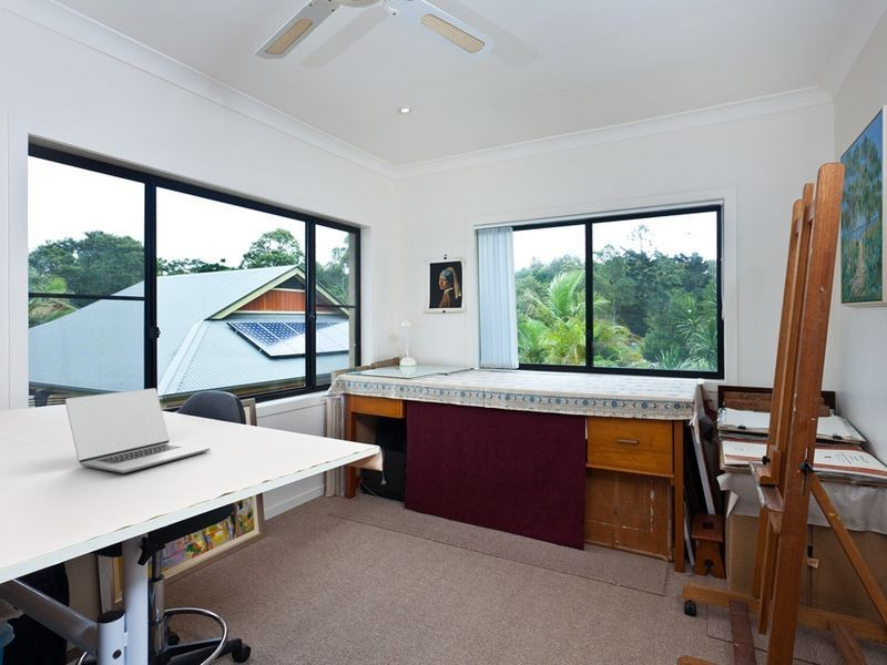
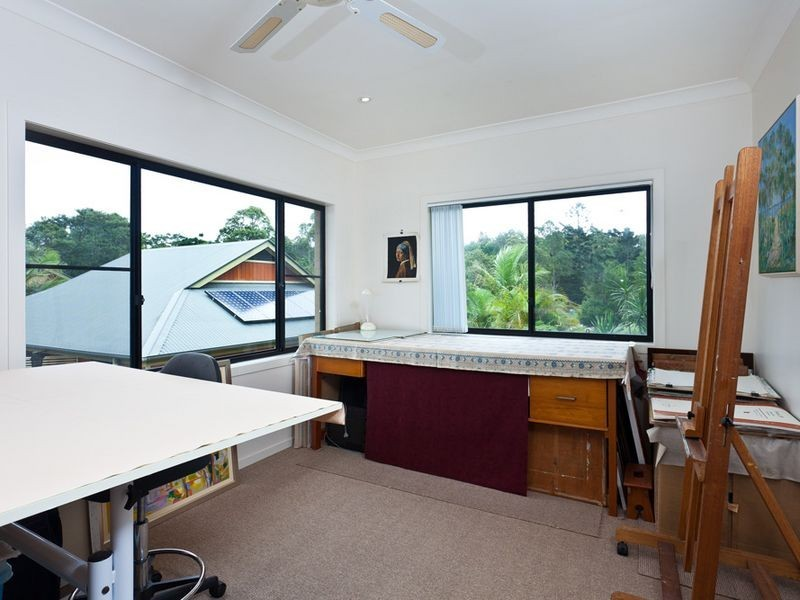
- laptop [64,387,211,474]
